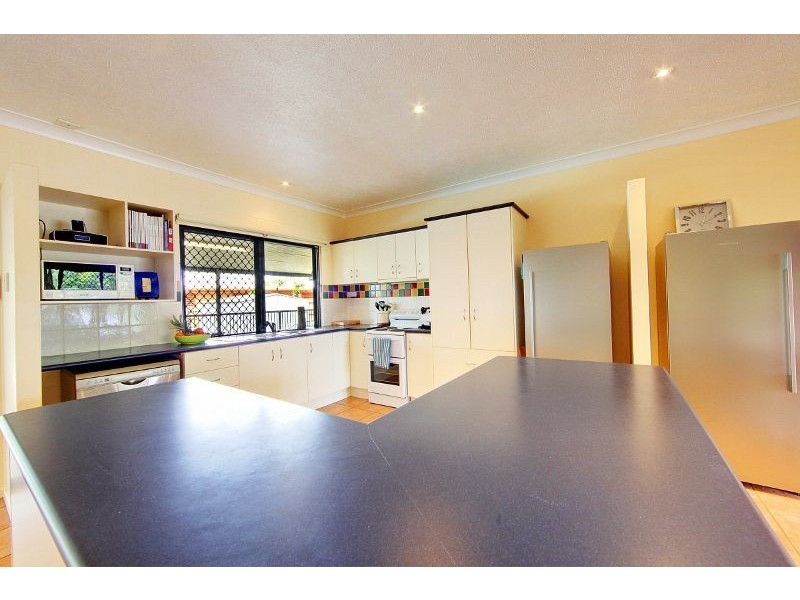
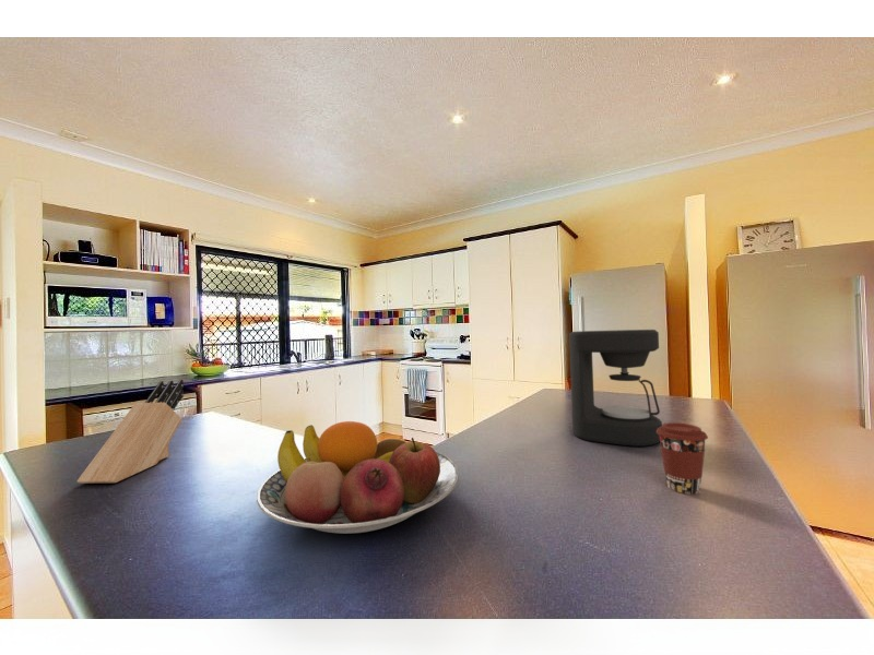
+ knife block [76,379,185,485]
+ coffee cup [657,421,709,496]
+ fruit bowl [256,420,460,535]
+ coffee maker [568,329,663,446]
